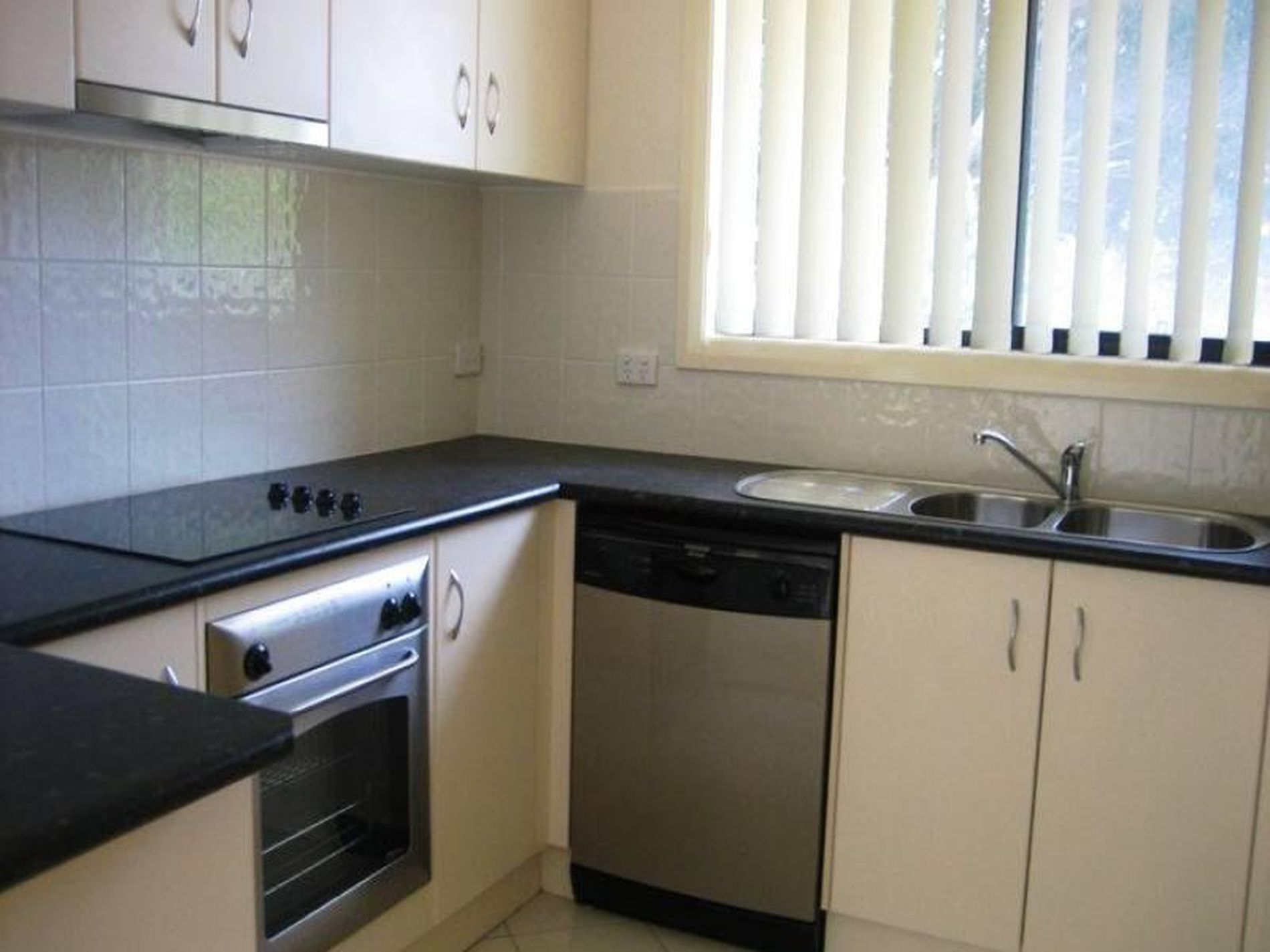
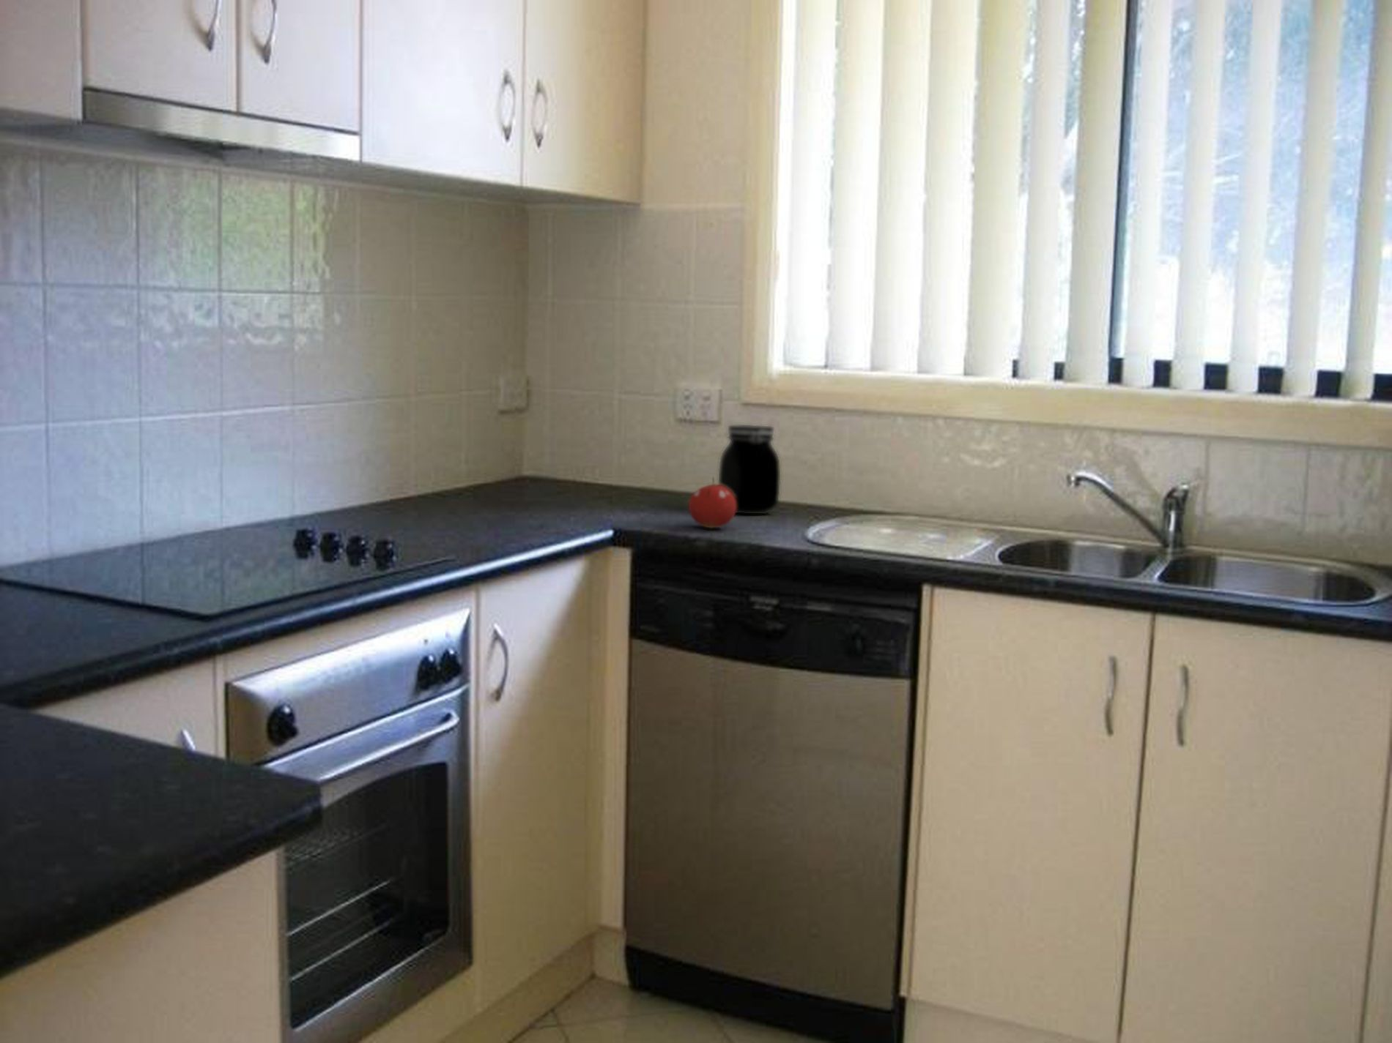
+ jar [718,424,781,515]
+ fruit [688,477,737,528]
